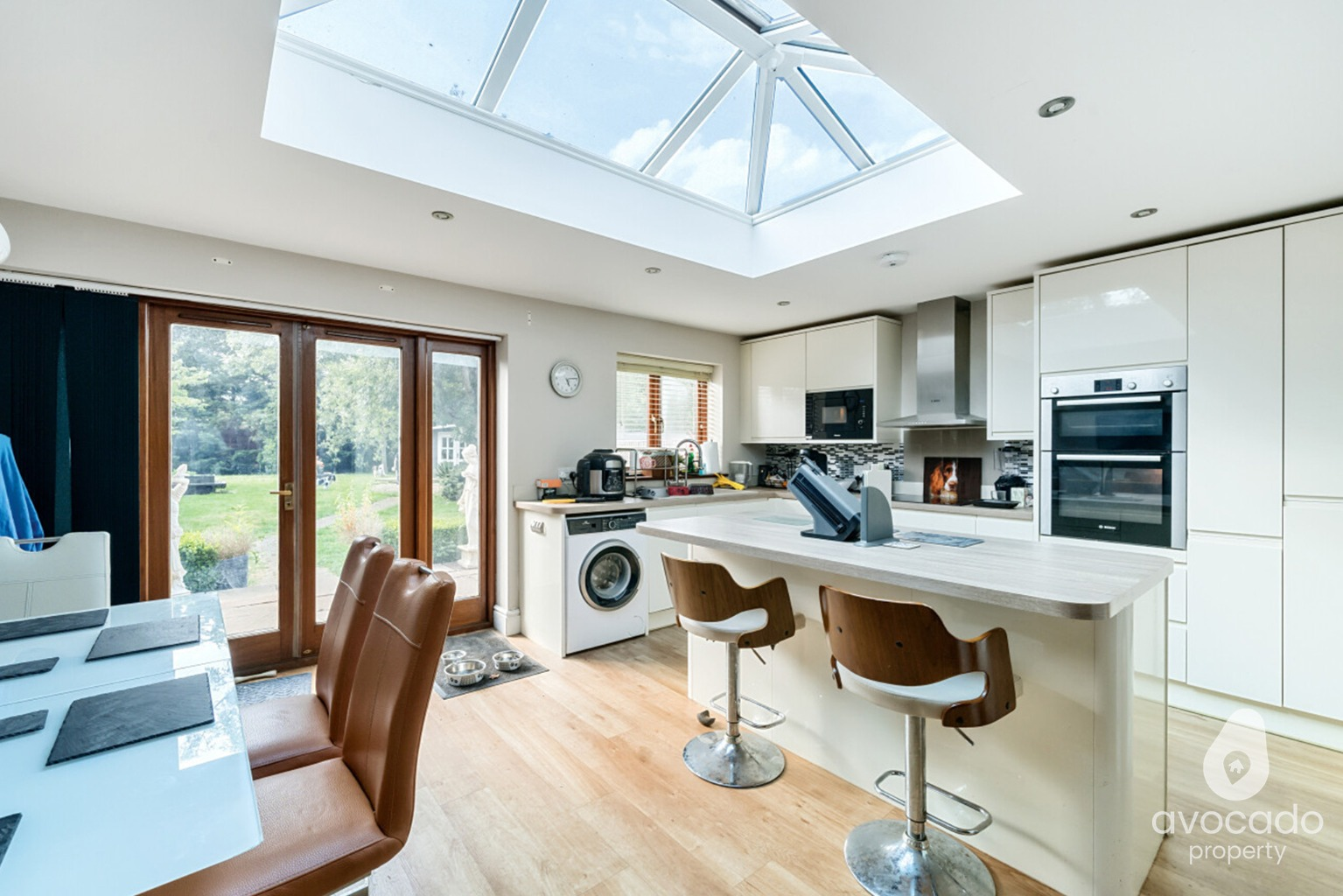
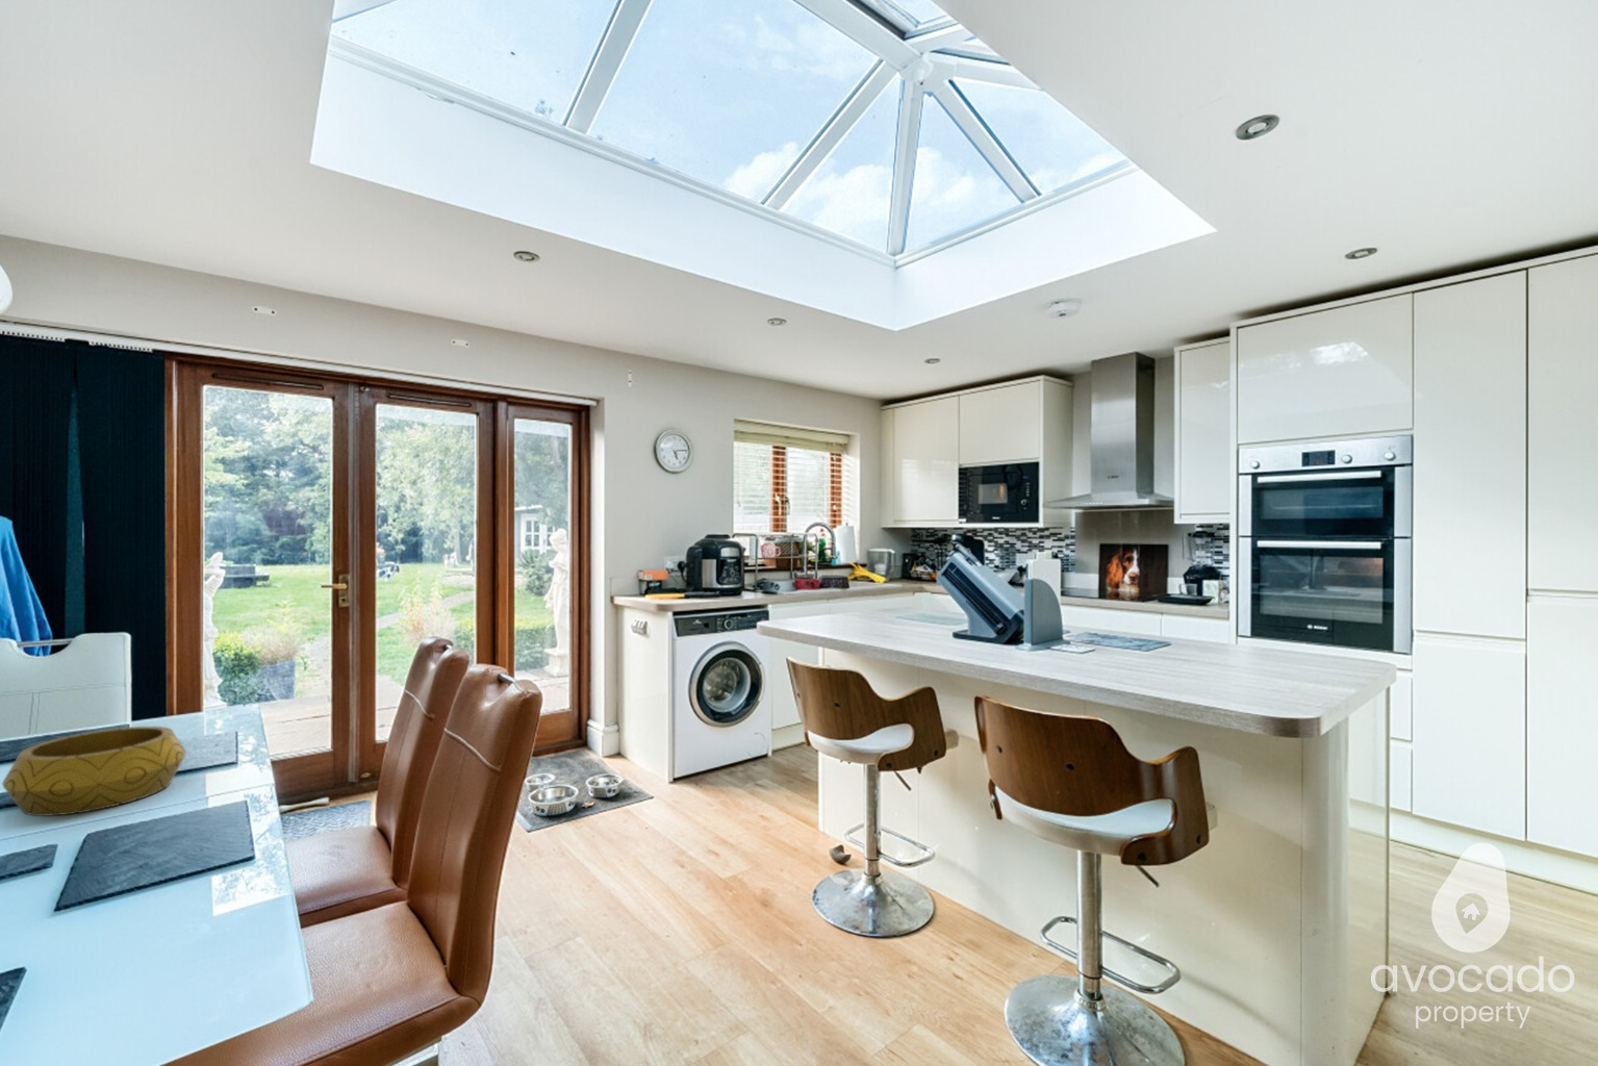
+ decorative bowl [1,726,187,817]
